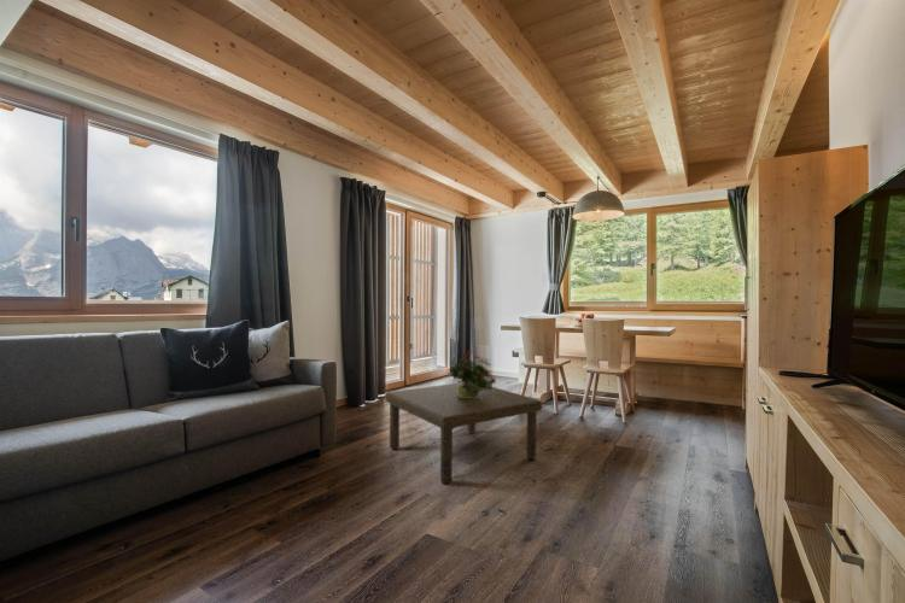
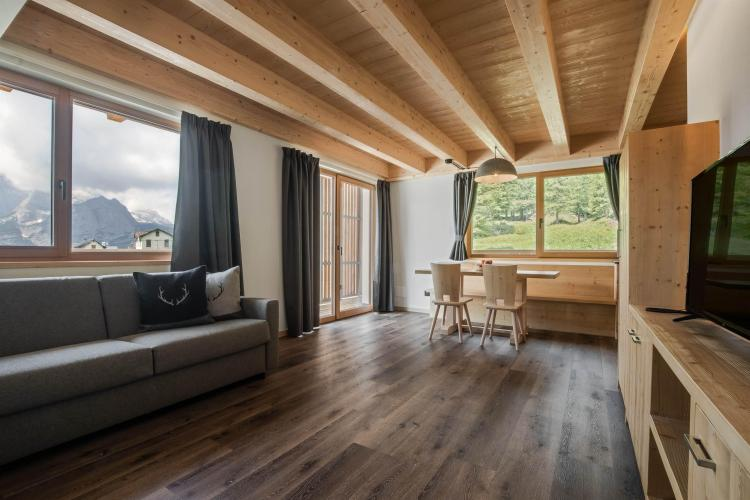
- coffee table [384,381,543,485]
- potted plant [448,350,497,398]
